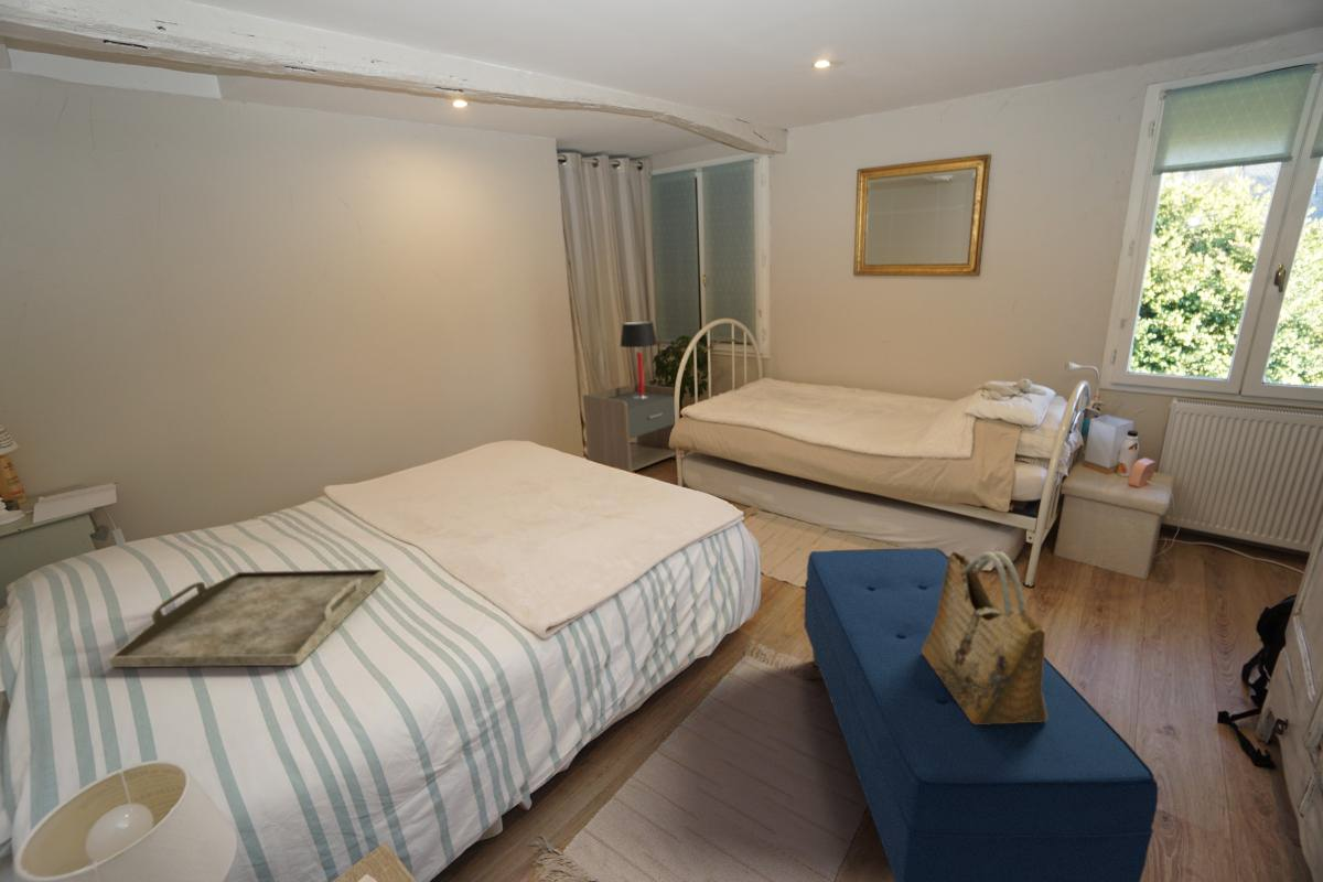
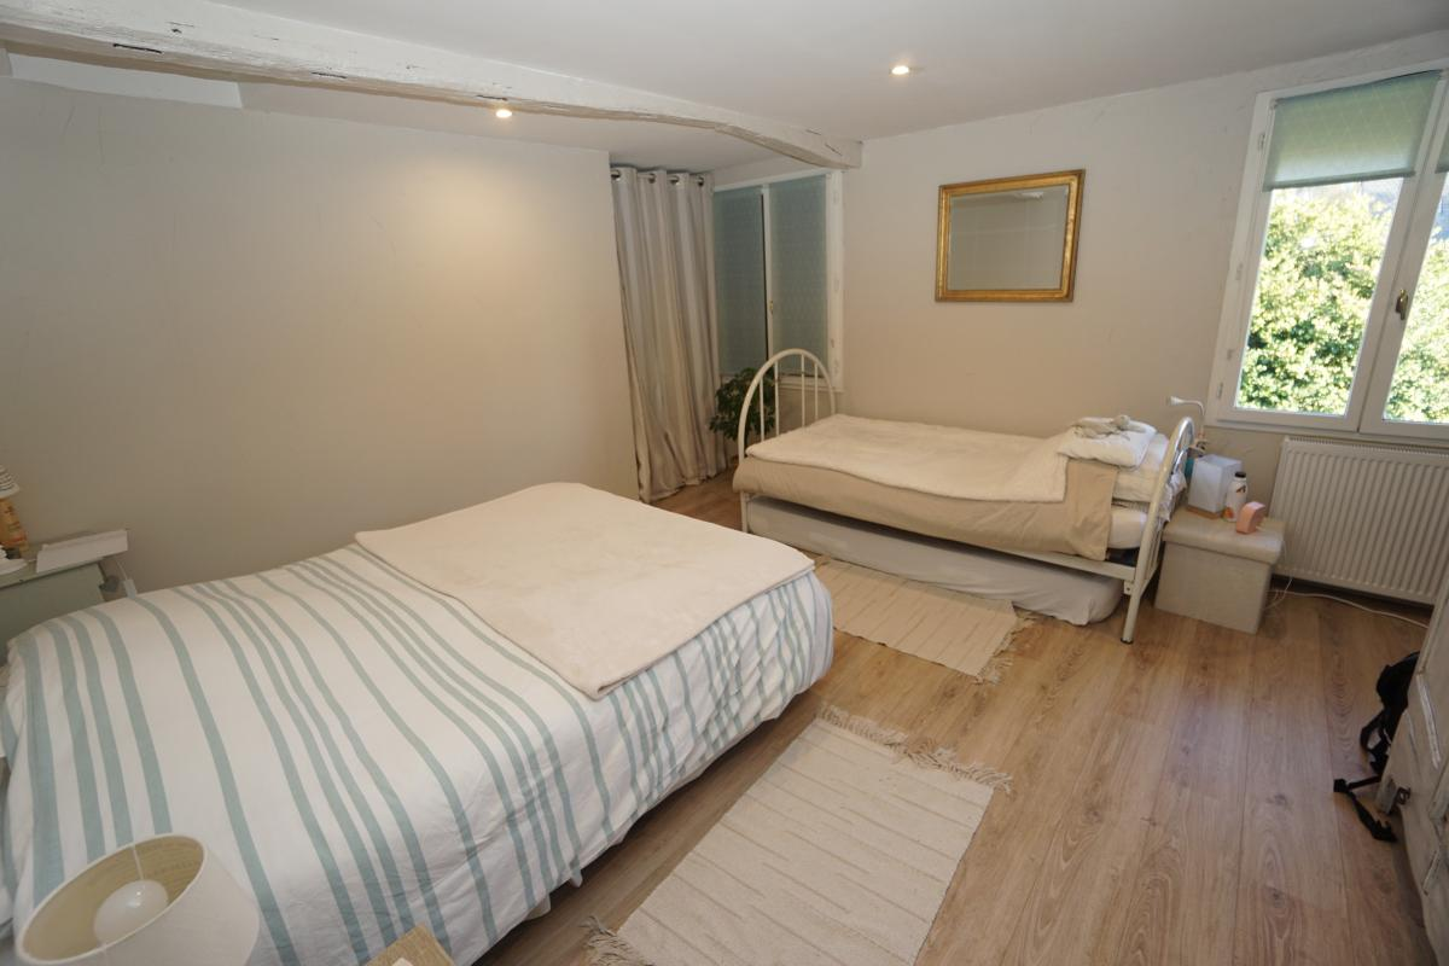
- bench [803,547,1159,882]
- table lamp [619,320,658,399]
- serving tray [108,568,387,668]
- nightstand [582,383,677,473]
- grocery bag [922,550,1047,724]
